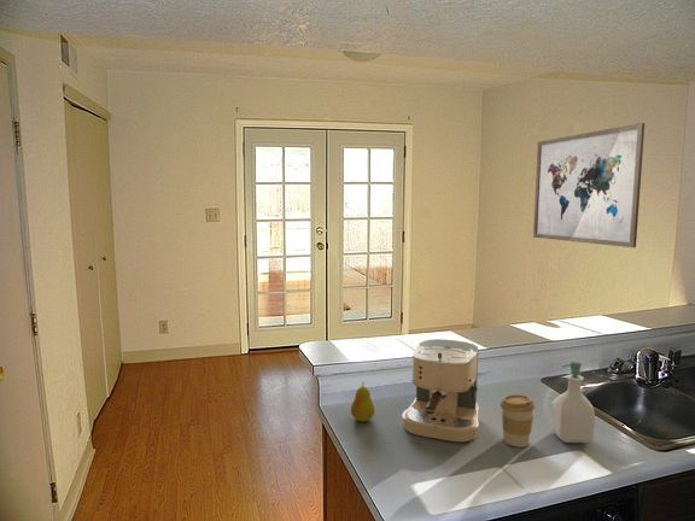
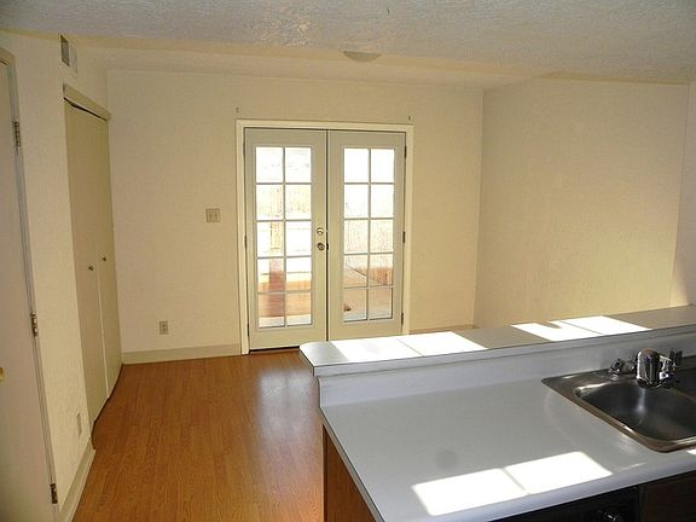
- soap bottle [550,359,596,444]
- coffee cup [500,393,536,449]
- coffee maker [402,338,480,443]
- fruit [350,381,375,422]
- wall art [532,122,646,248]
